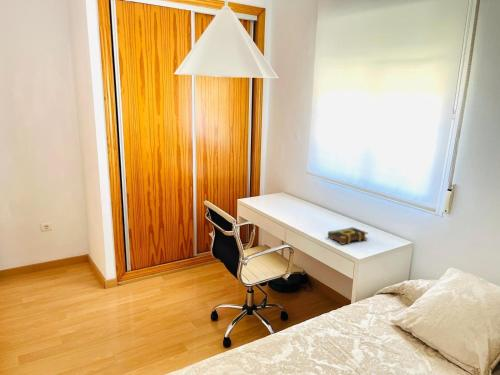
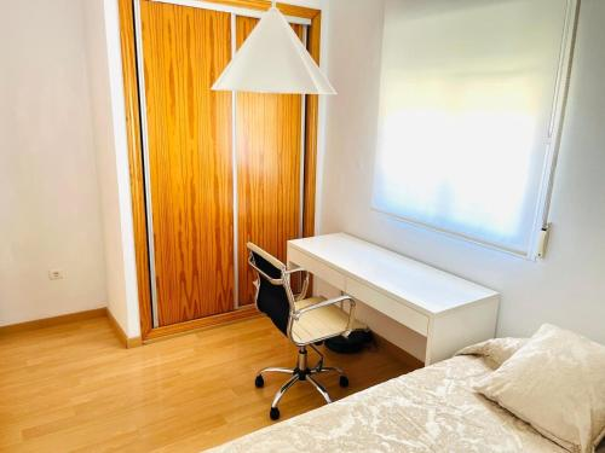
- book [327,226,369,246]
